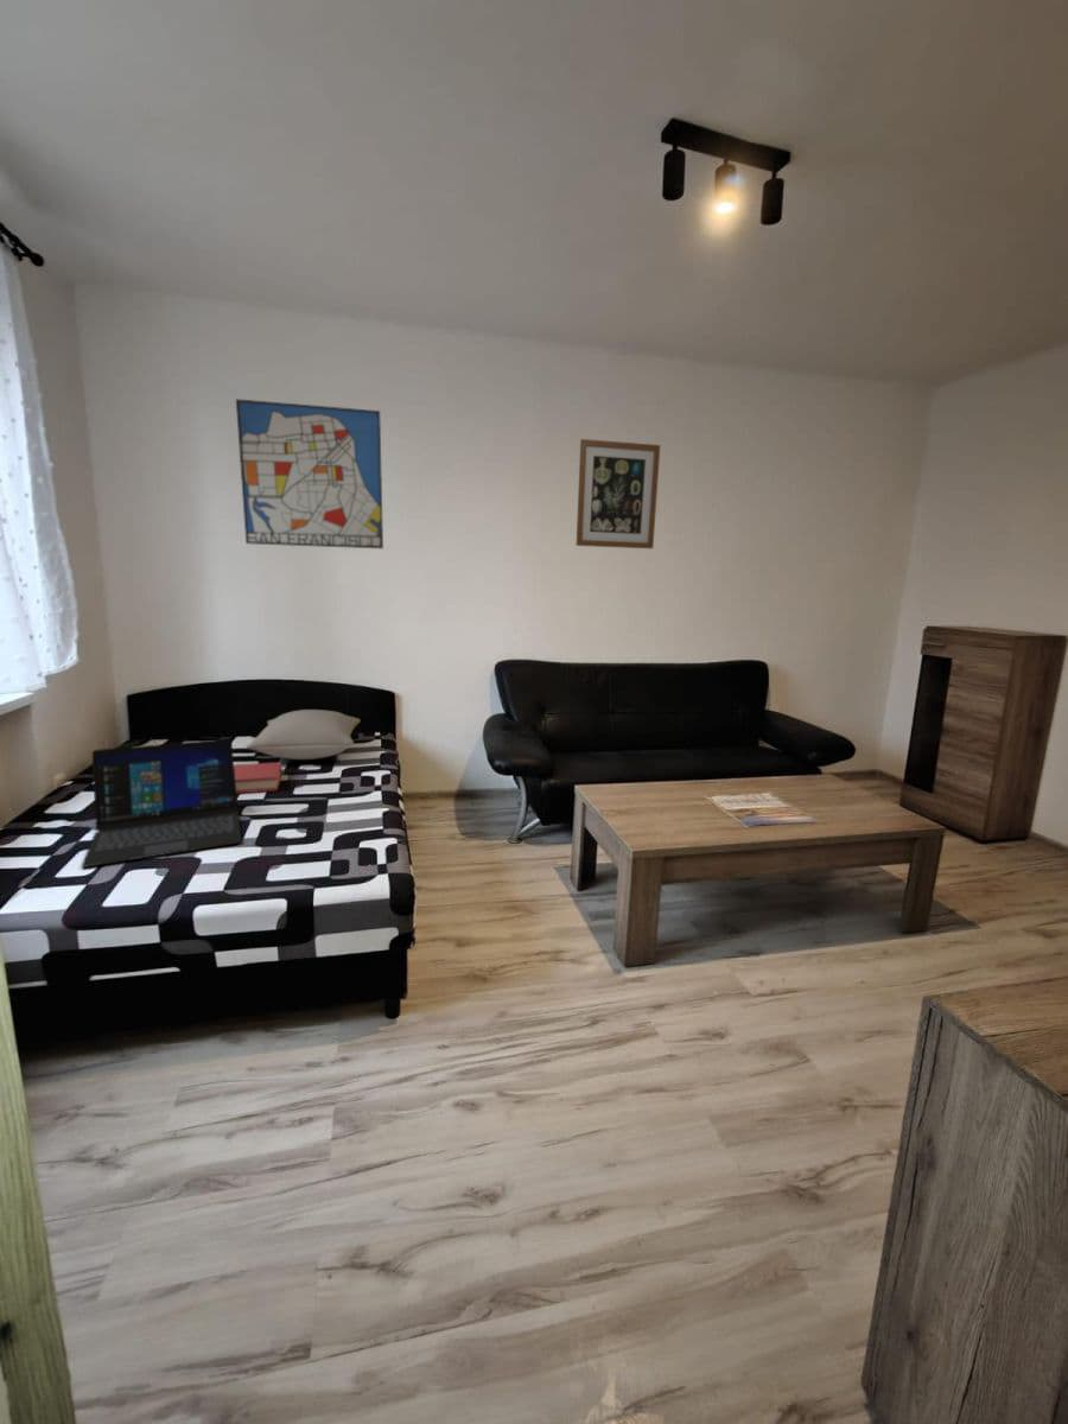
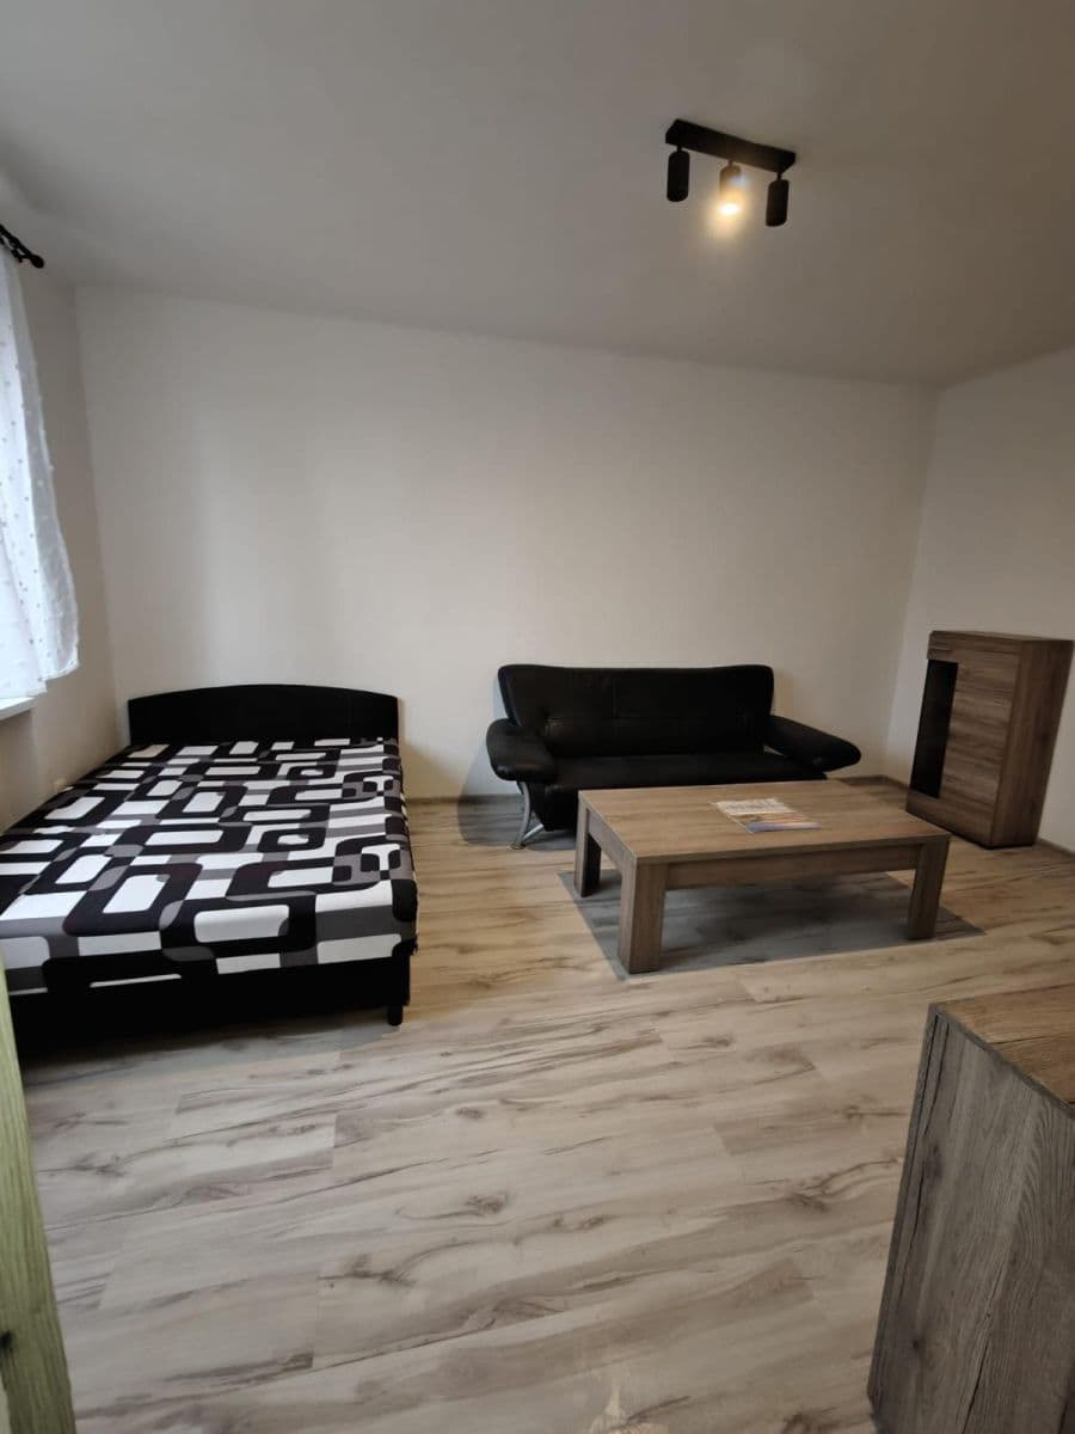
- pillow [244,708,362,761]
- hardback book [234,761,282,795]
- wall art [235,398,384,549]
- wall art [576,438,661,549]
- laptop [81,737,243,869]
